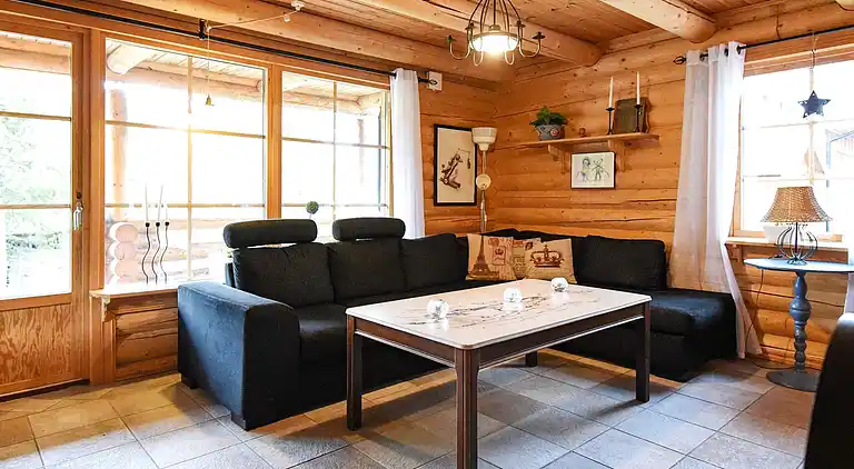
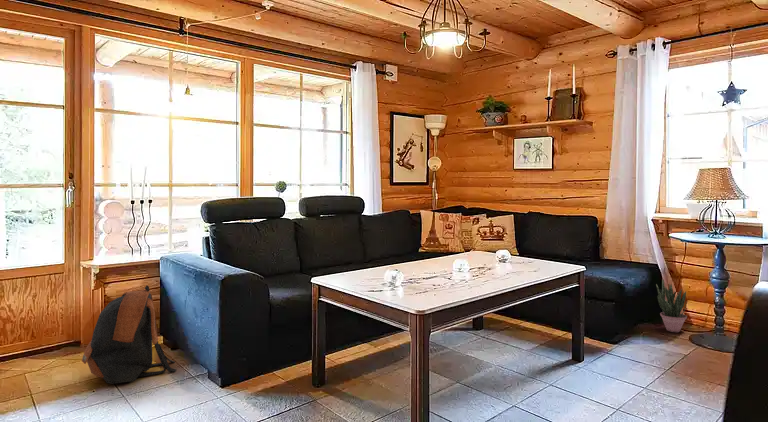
+ backpack [81,284,177,385]
+ potted plant [655,283,688,333]
